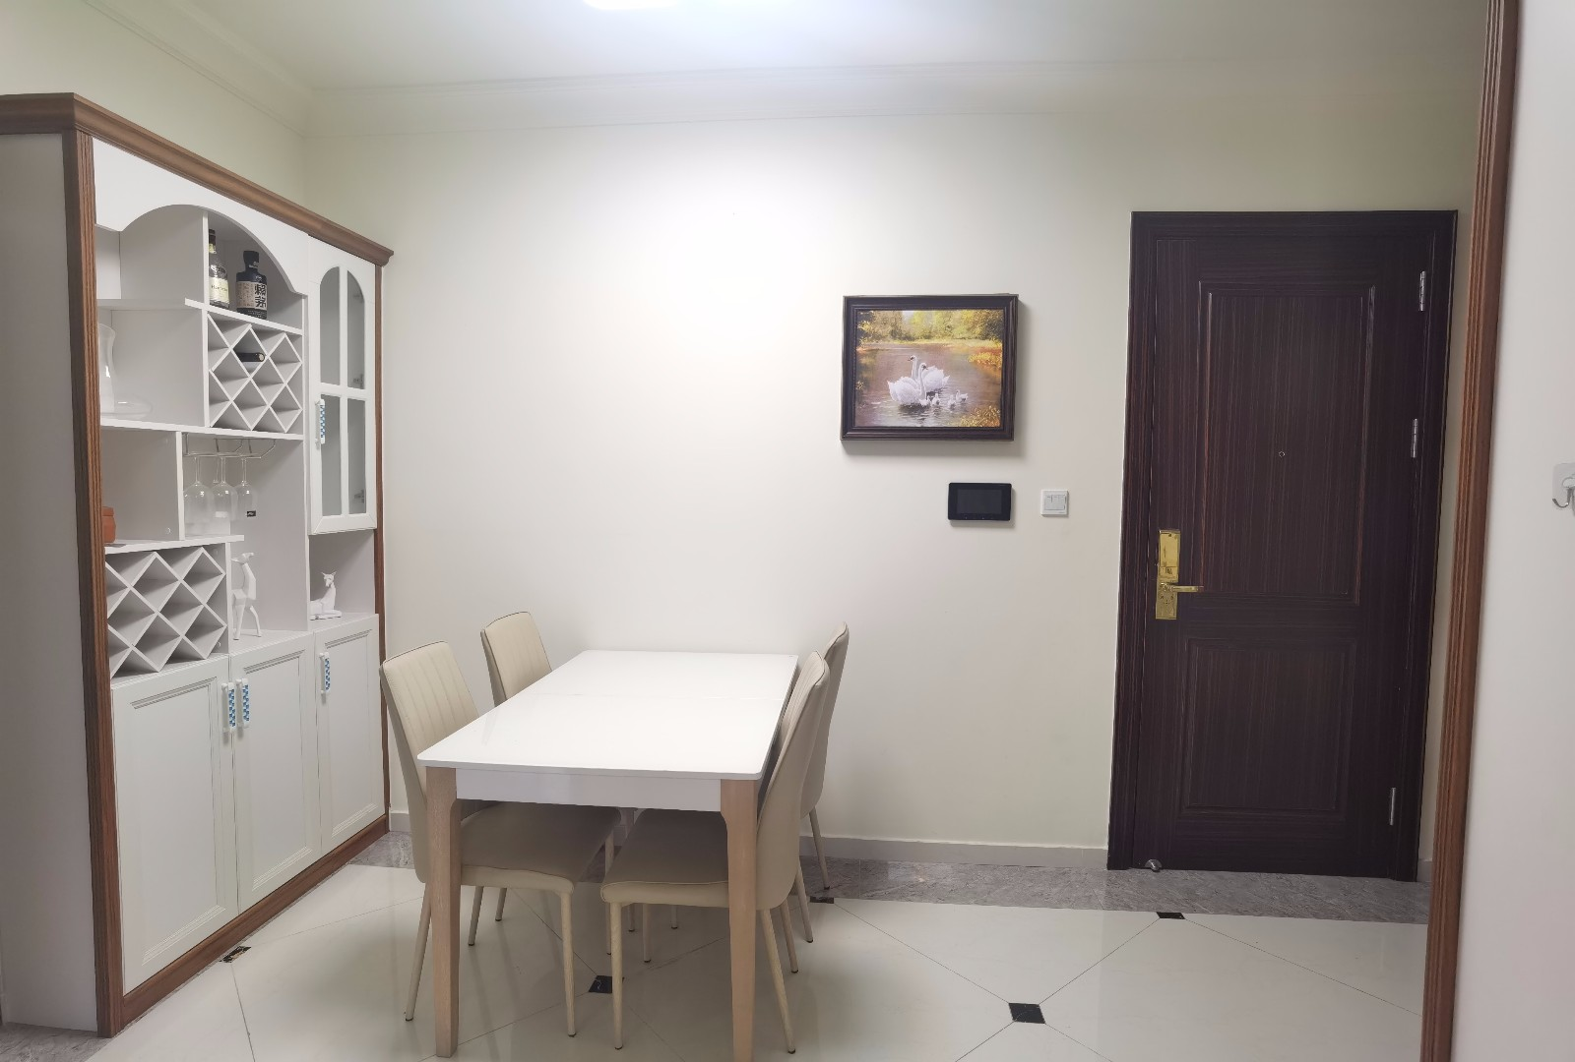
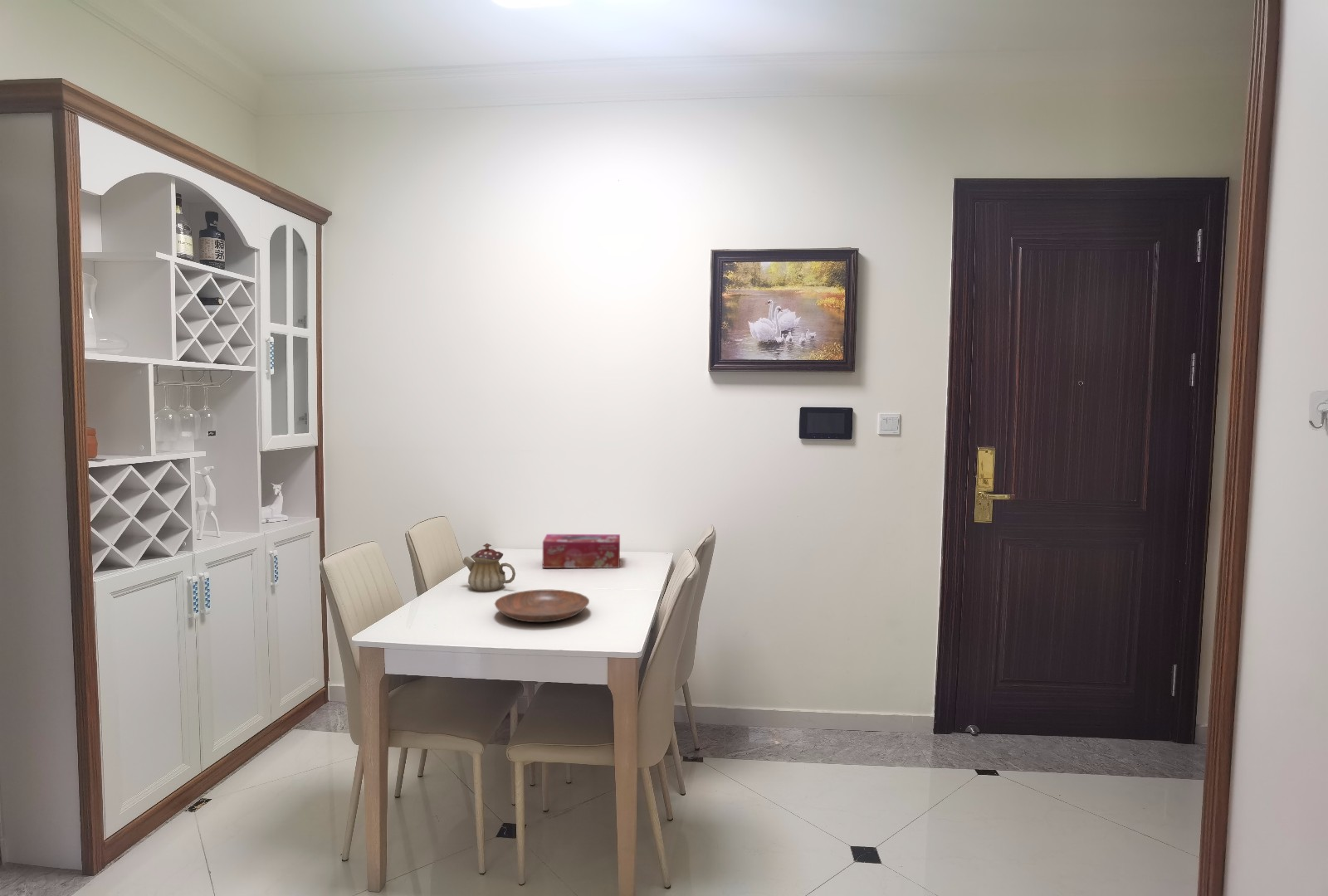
+ teapot [461,543,516,592]
+ bowl [494,589,590,623]
+ tissue box [542,533,621,569]
